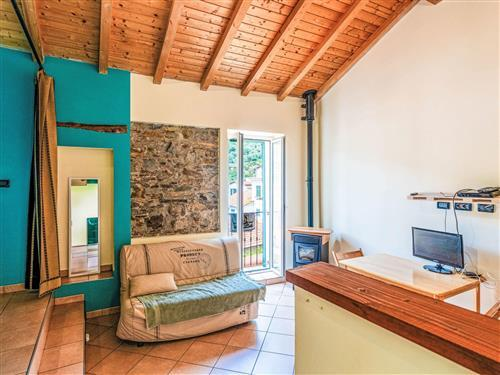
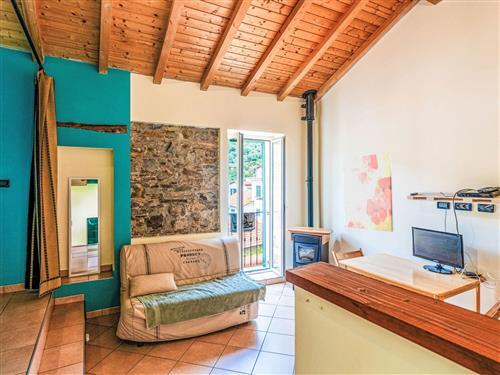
+ wall art [342,151,394,233]
